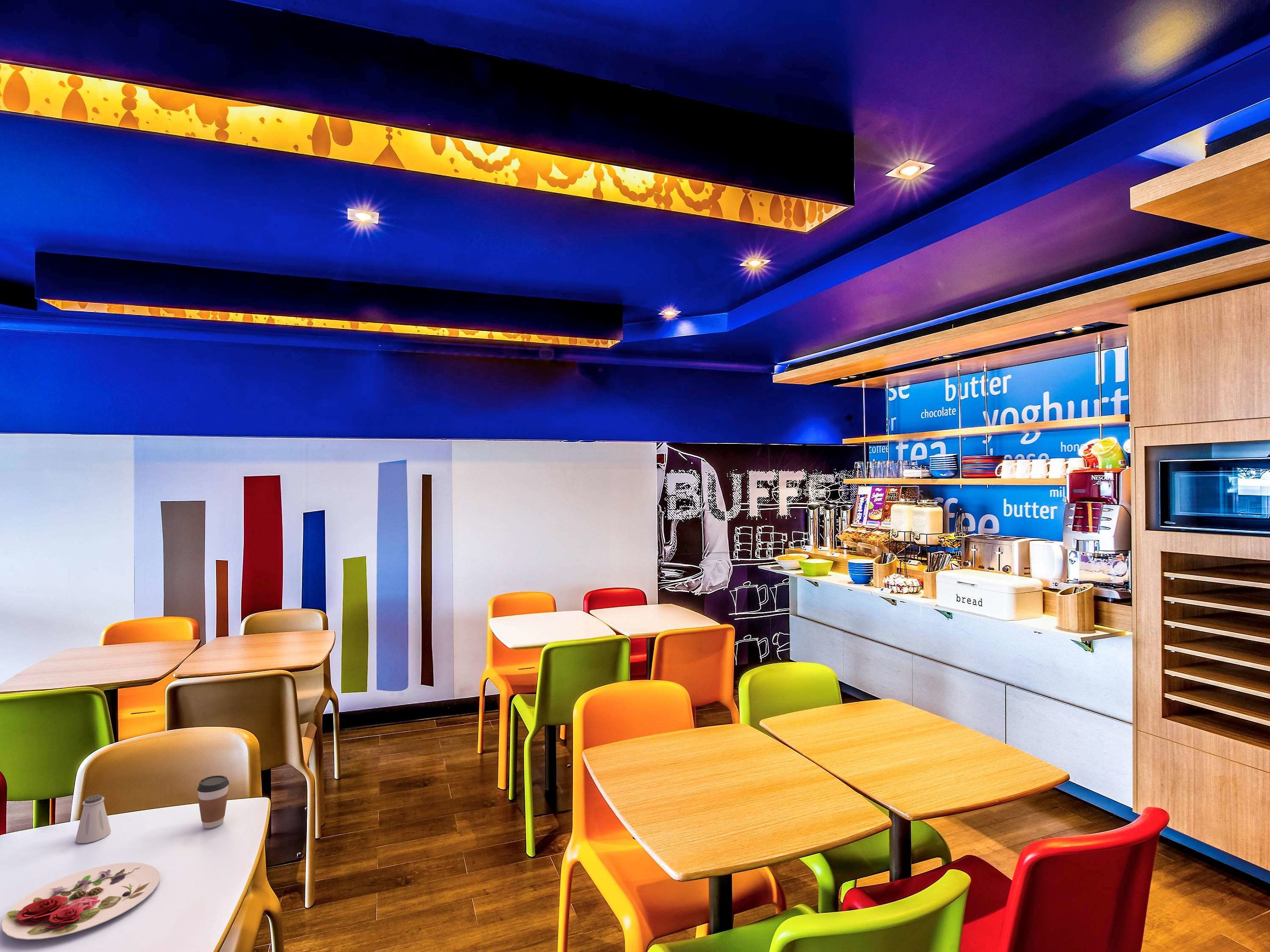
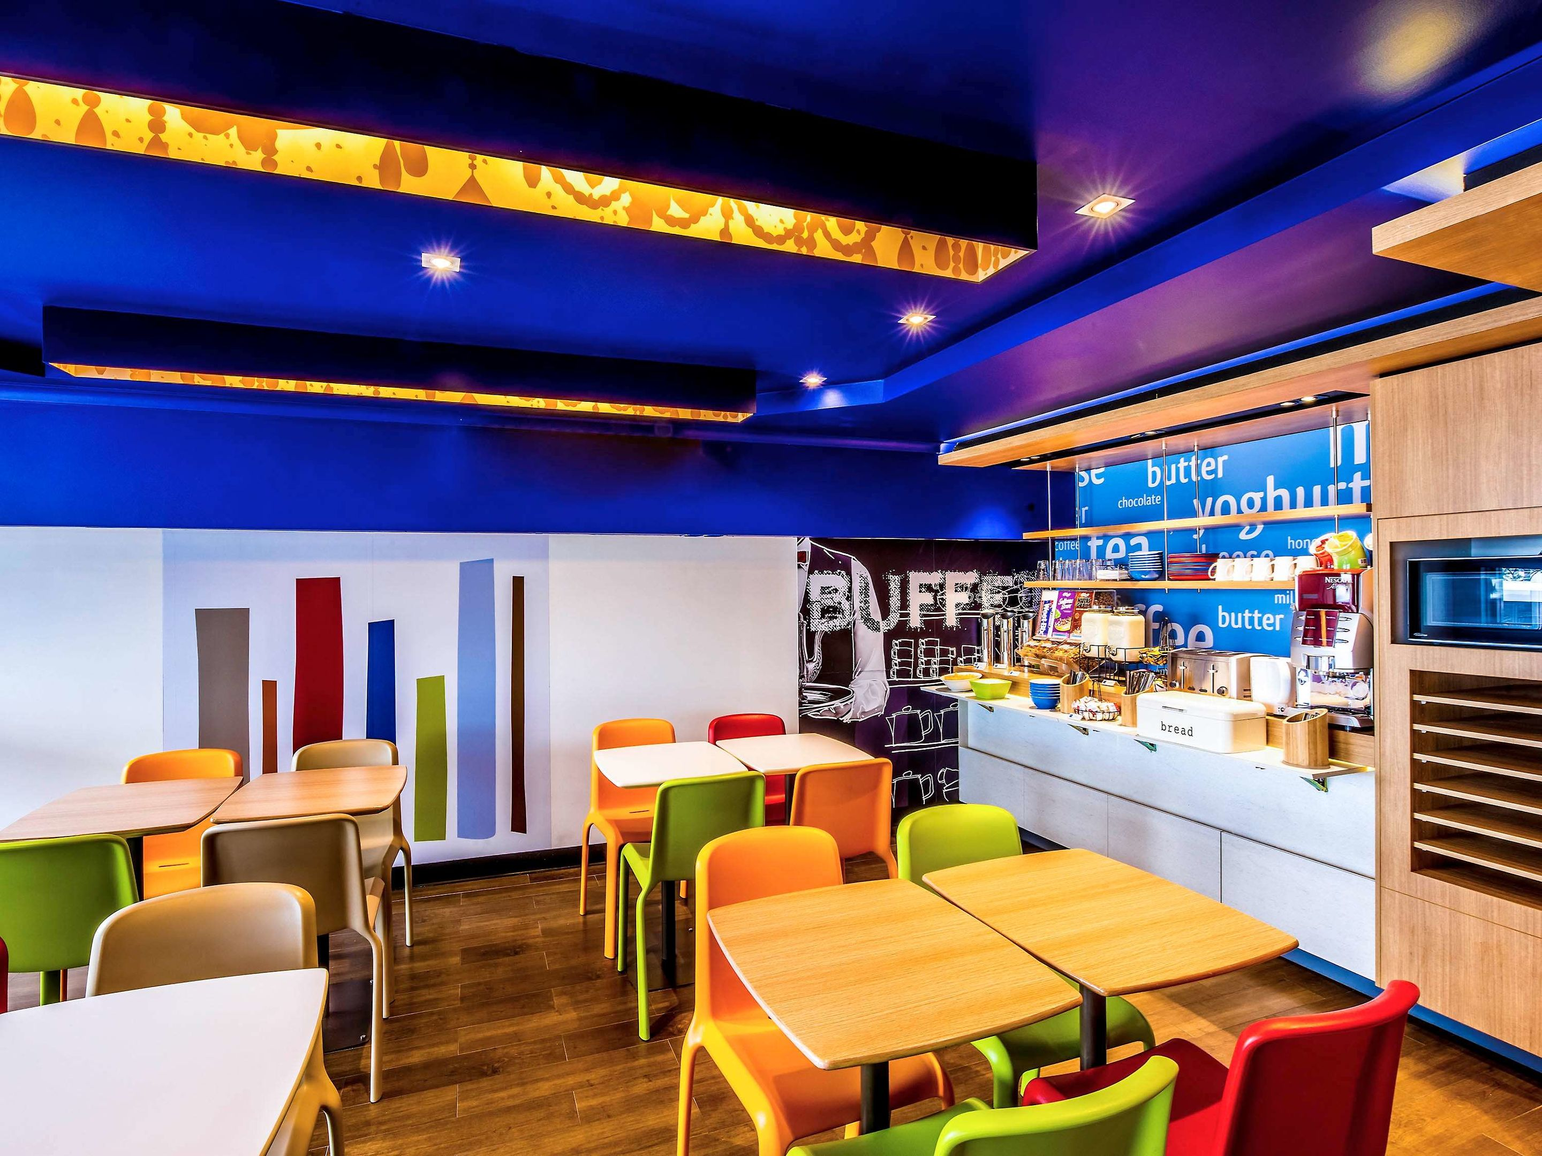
- saltshaker [75,794,111,844]
- plate [1,862,161,940]
- coffee cup [197,775,230,829]
